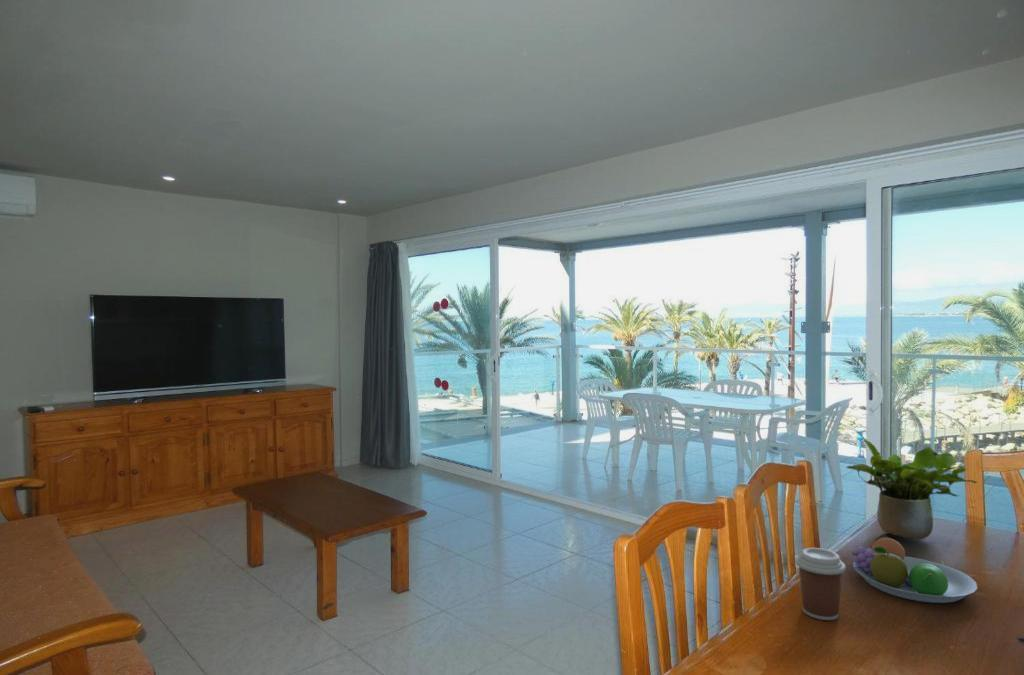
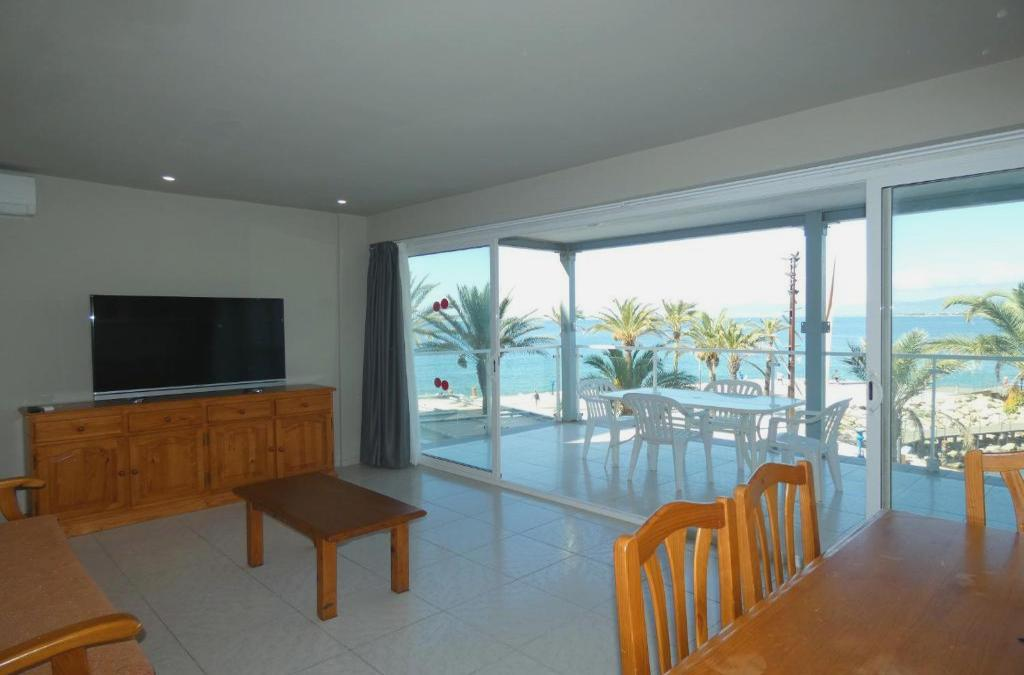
- fruit bowl [851,535,978,604]
- coffee cup [794,547,847,621]
- potted plant [845,437,978,541]
